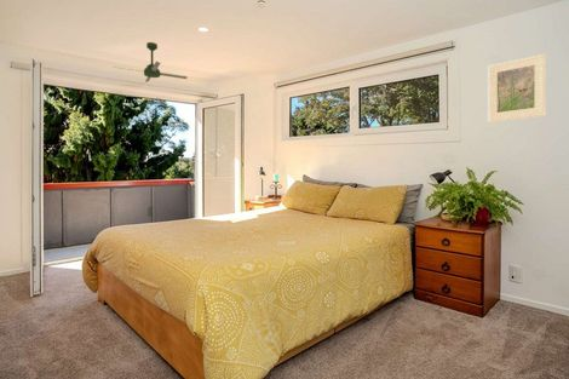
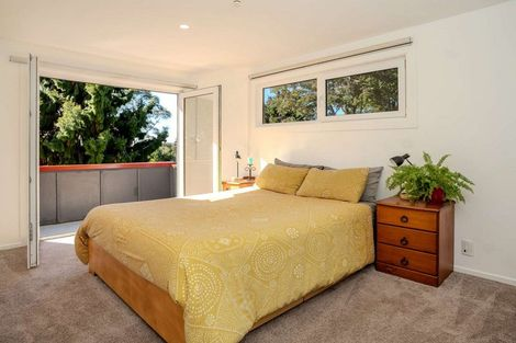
- ceiling fan [113,41,189,84]
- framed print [487,53,547,124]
